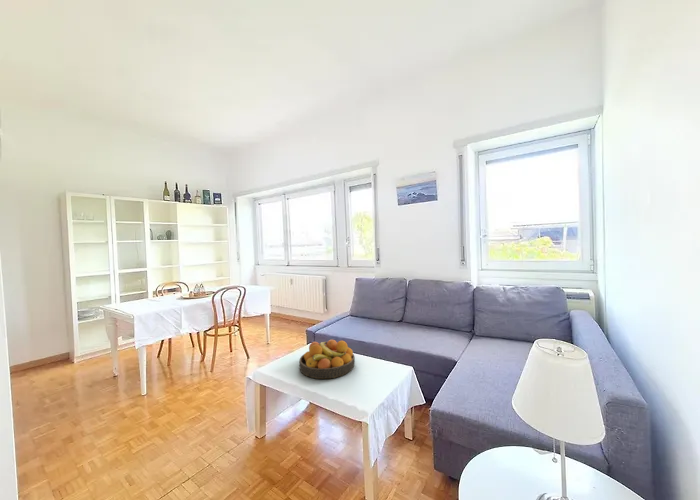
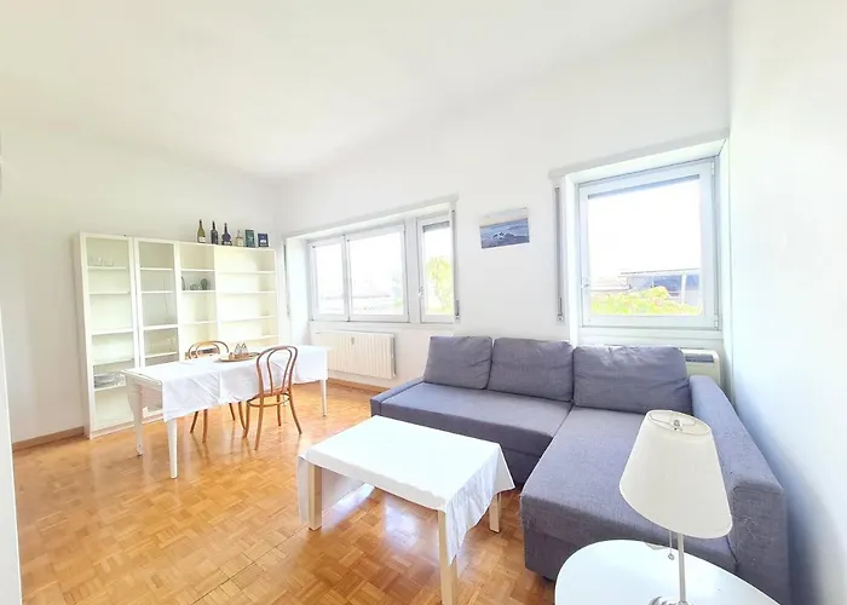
- fruit bowl [298,339,356,380]
